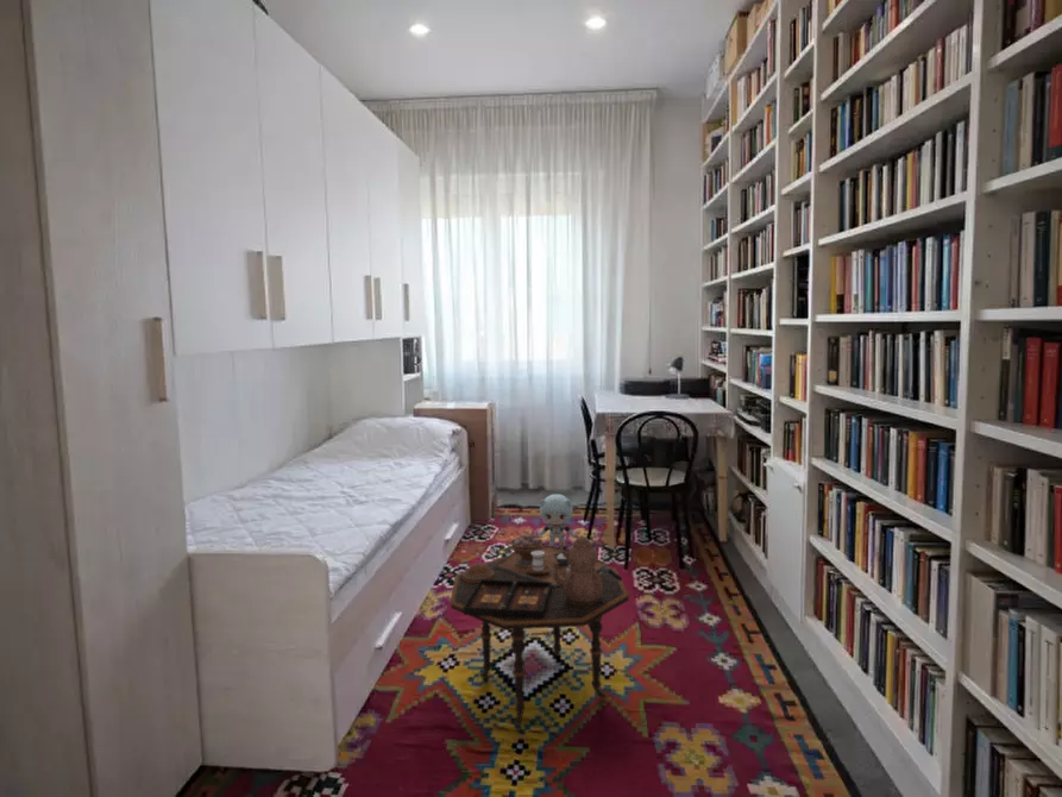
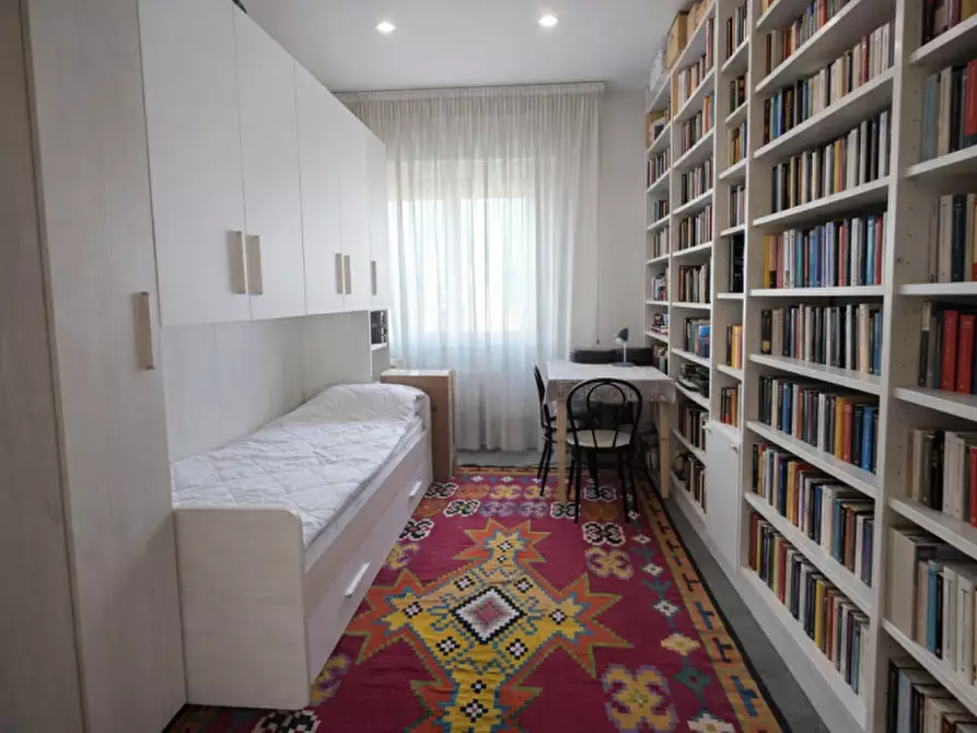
- plush toy [538,492,577,547]
- side table [448,533,631,726]
